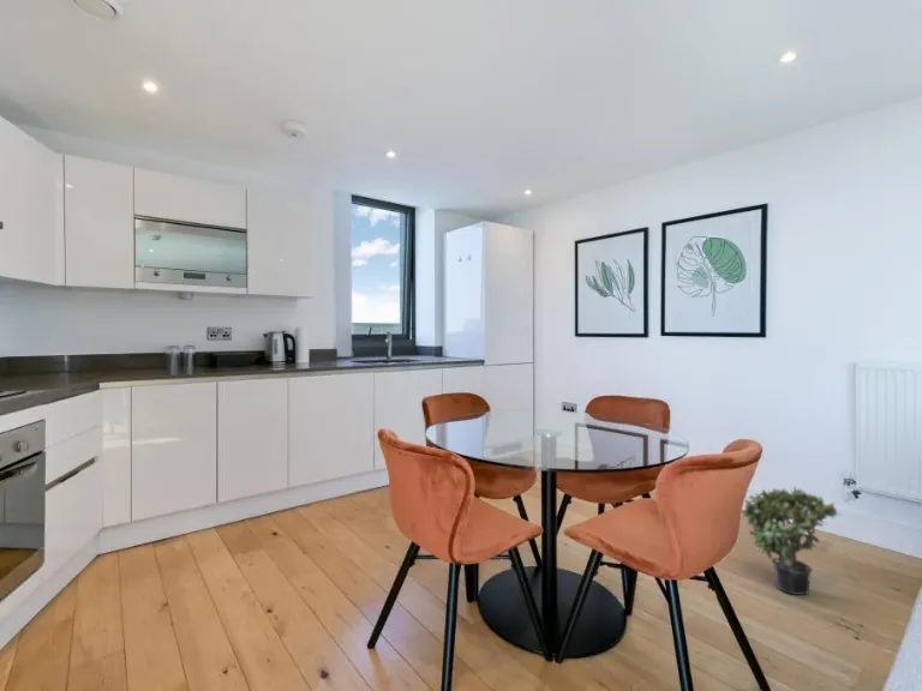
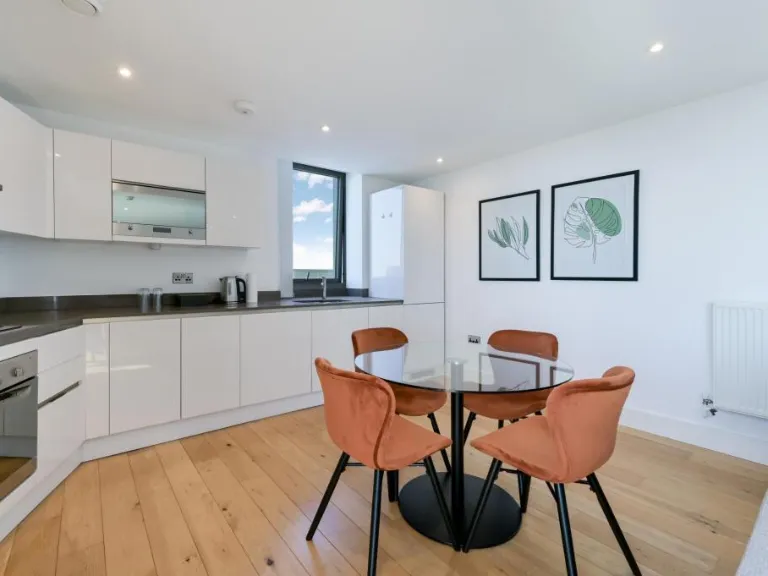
- potted plant [741,486,843,596]
